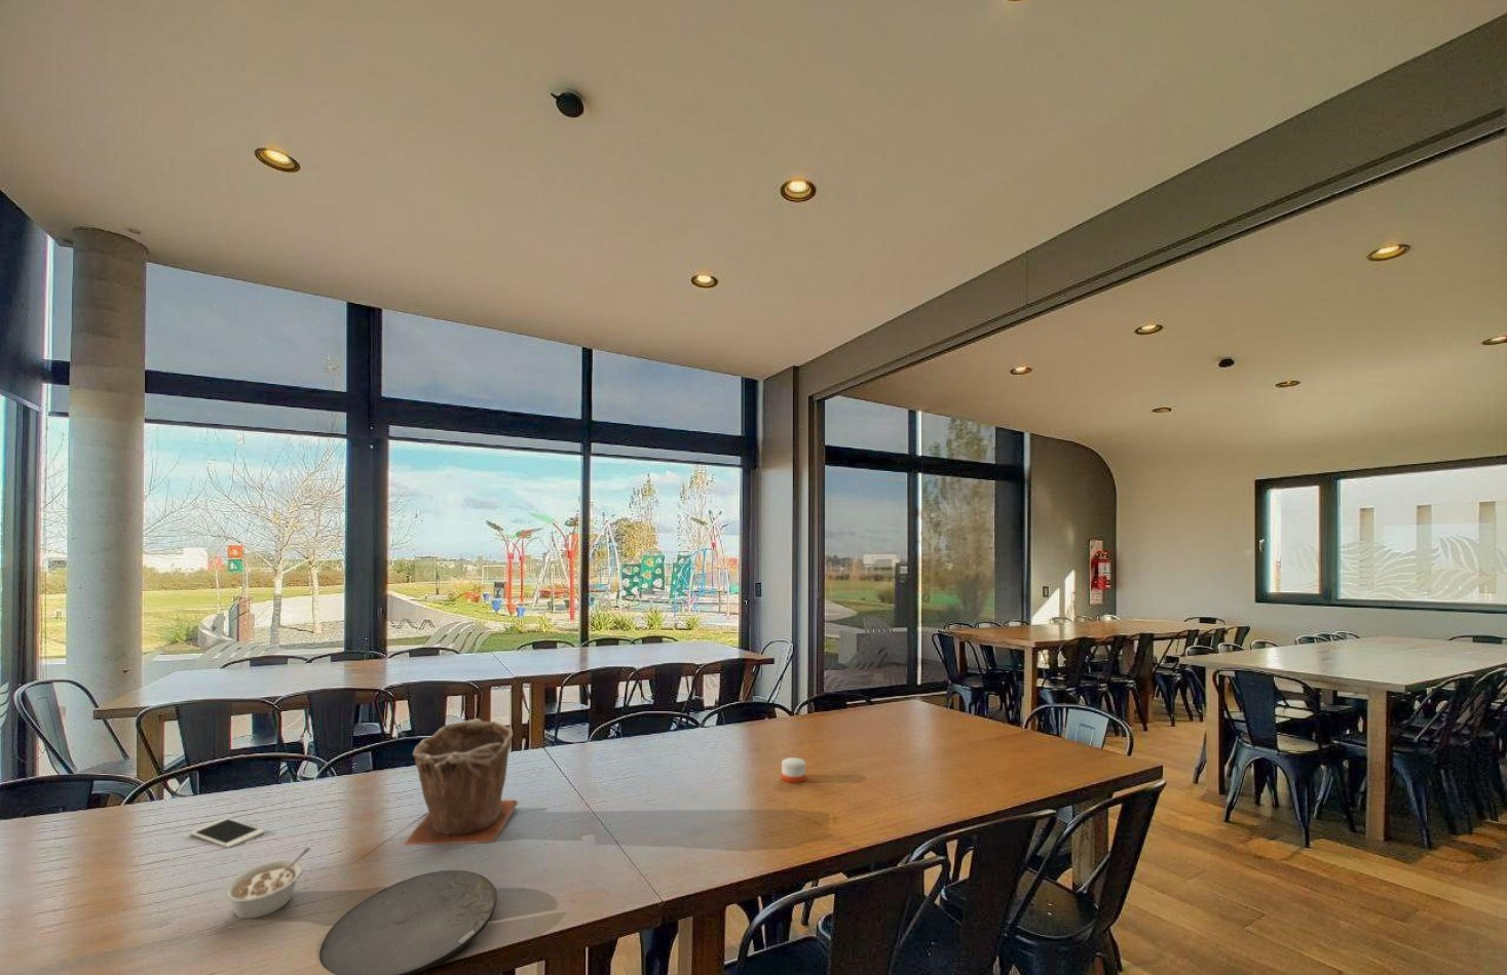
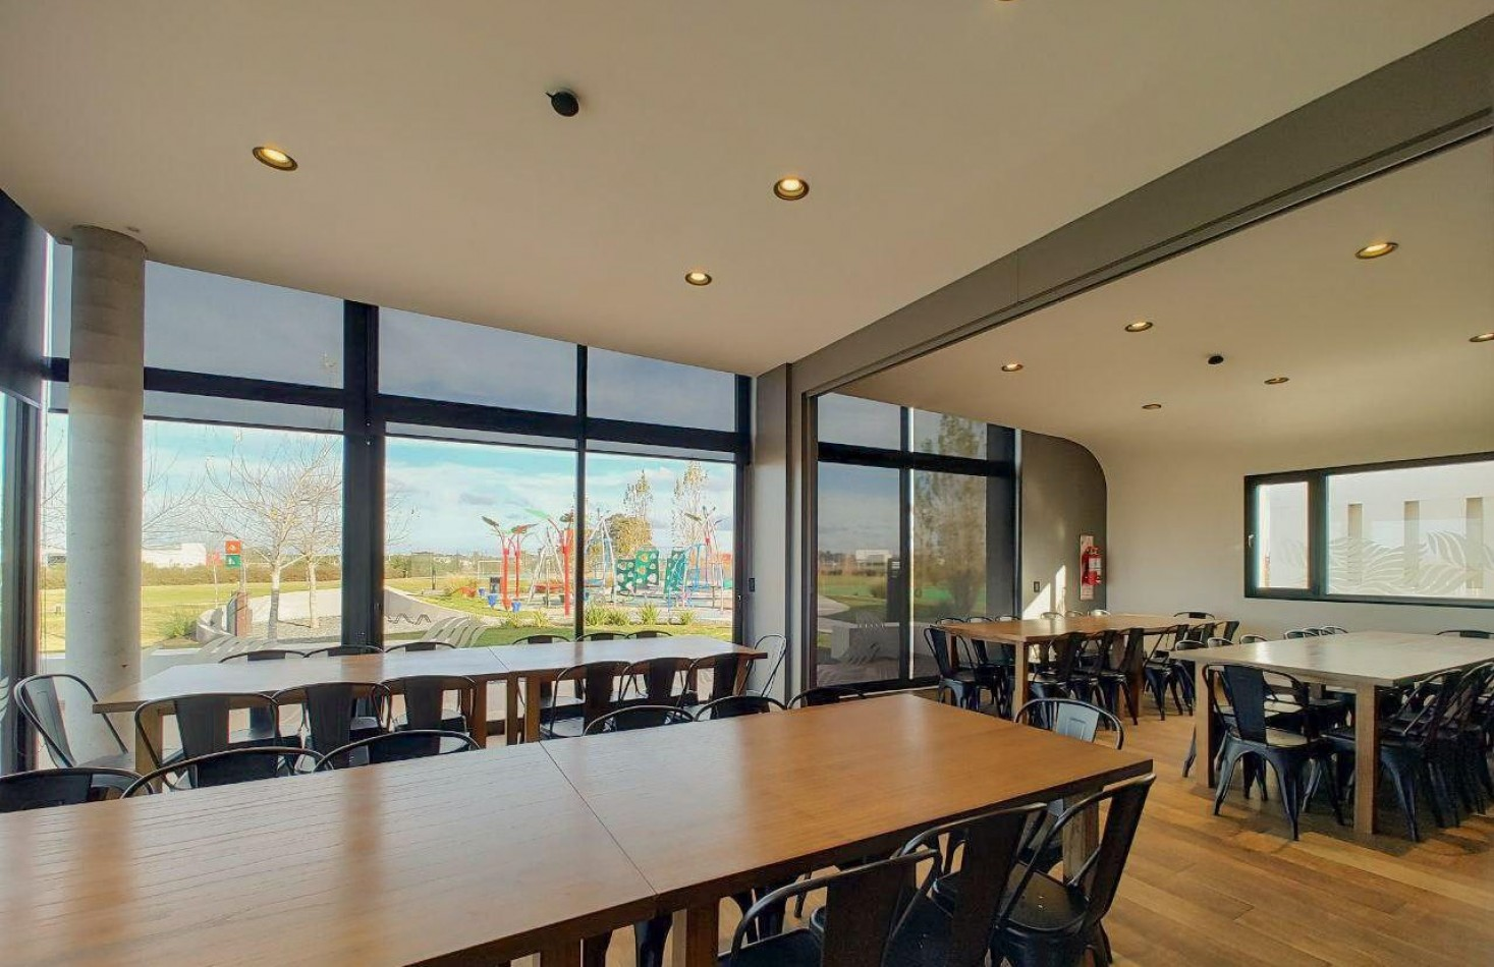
- plate [319,870,499,975]
- plant pot [402,717,518,845]
- candle [781,757,806,784]
- legume [222,847,312,920]
- cell phone [189,817,266,849]
